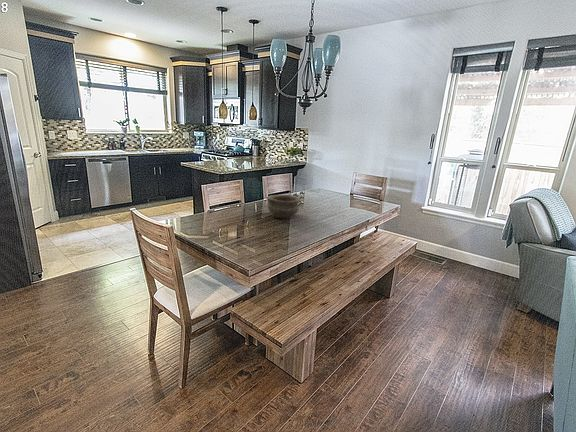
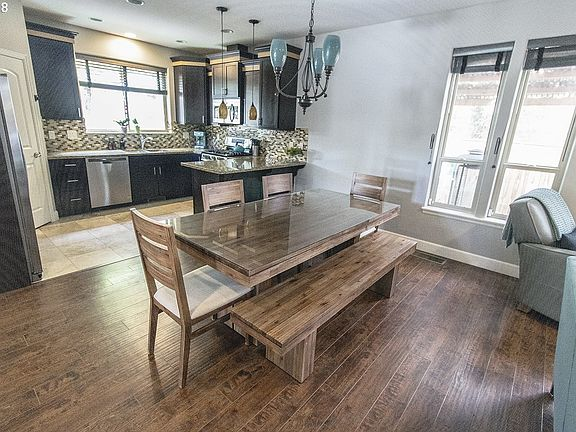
- bowl [266,194,301,219]
